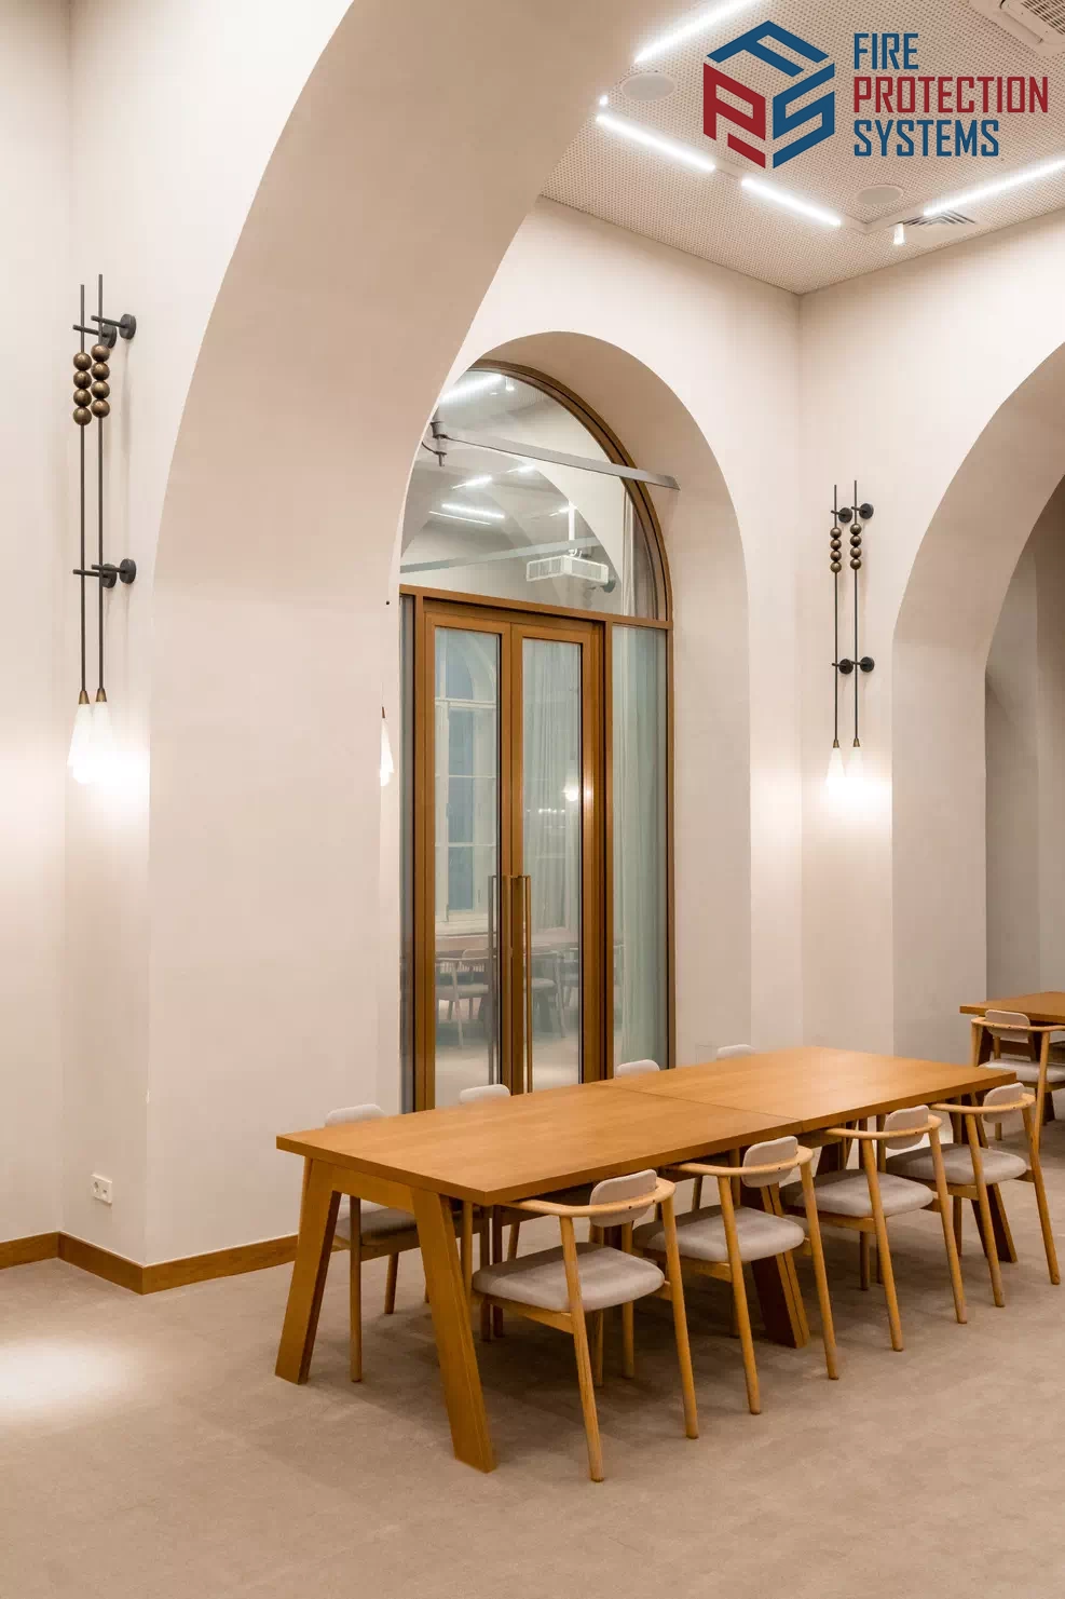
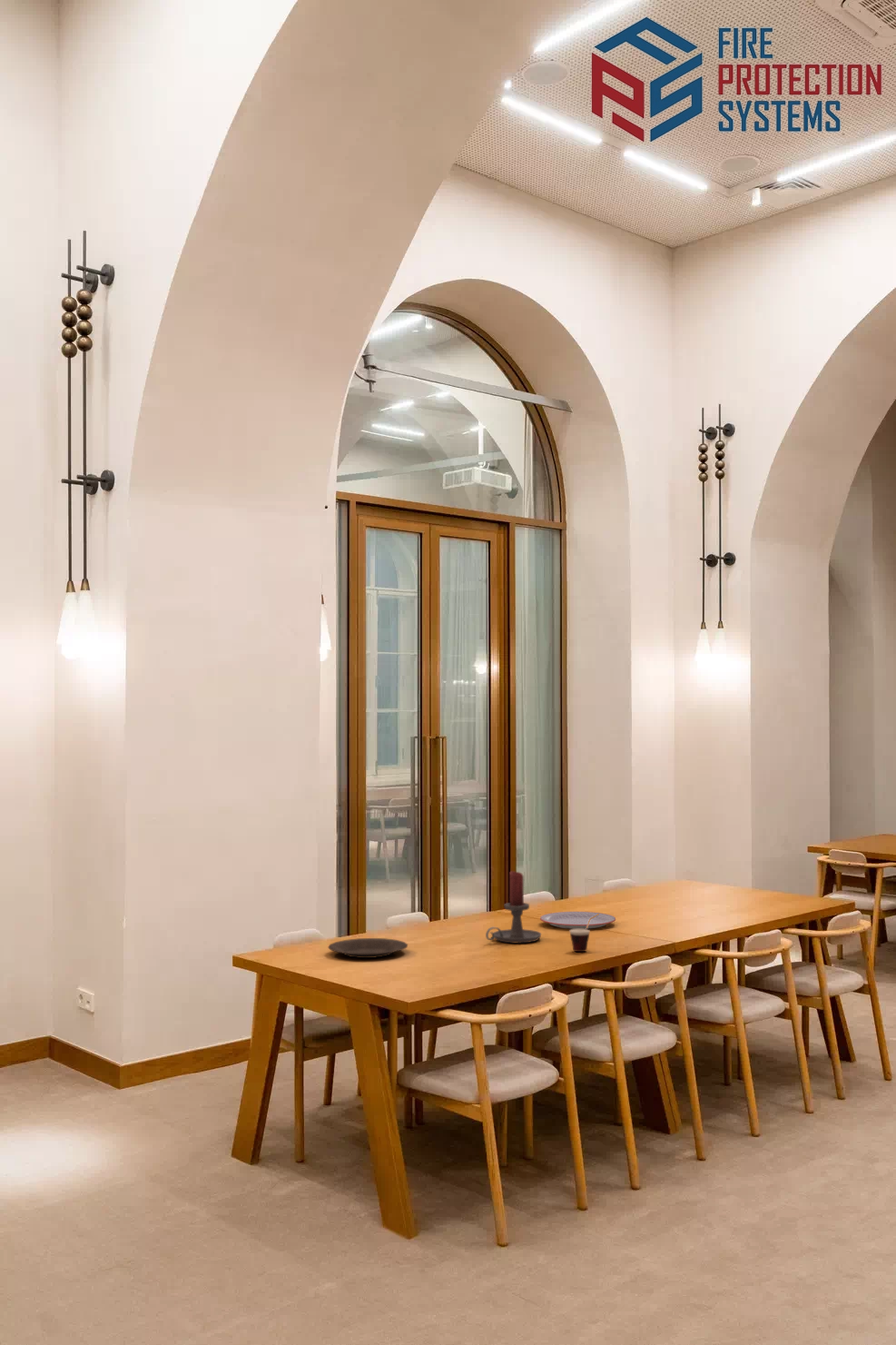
+ candle holder [485,870,542,944]
+ plate [539,911,616,930]
+ cup [568,914,599,953]
+ plate [327,937,409,959]
